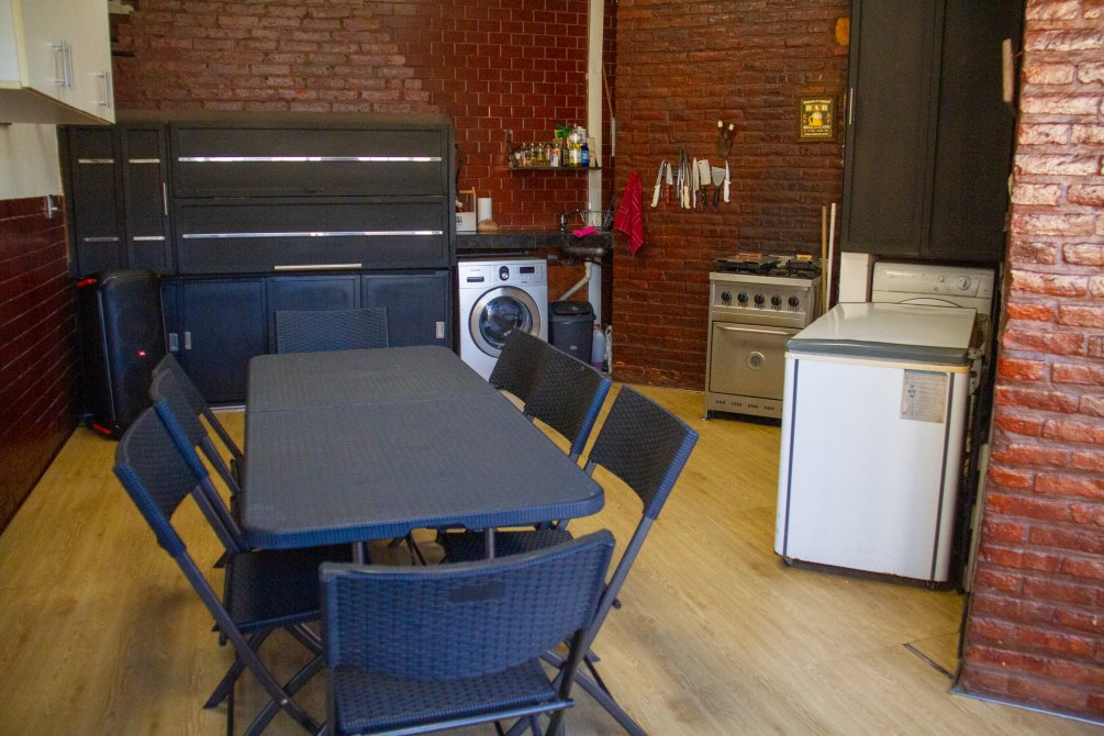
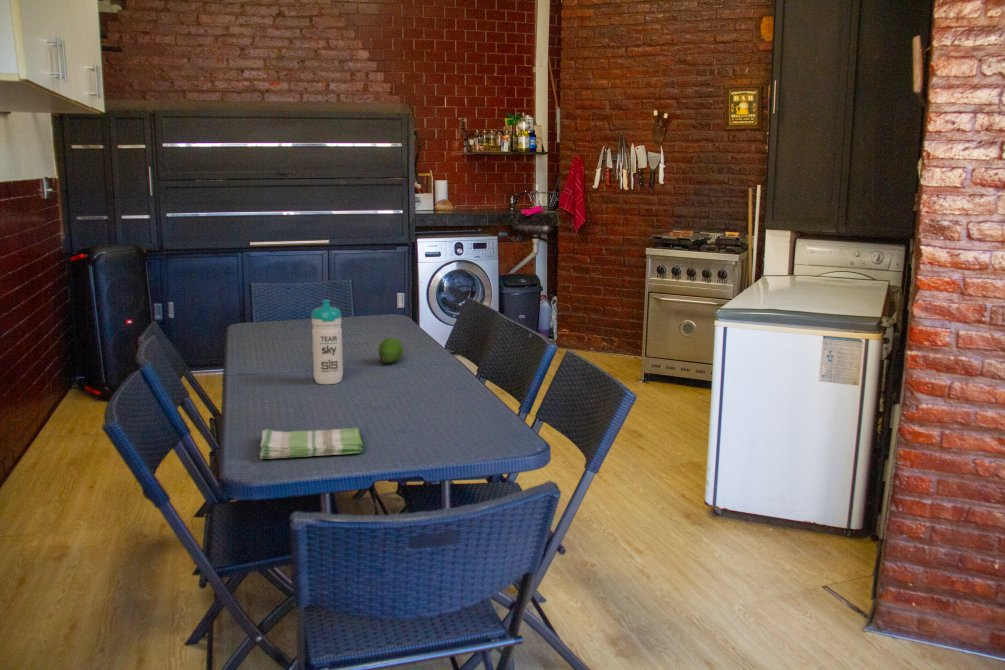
+ fruit [378,337,404,364]
+ dish towel [258,427,364,460]
+ water bottle [310,299,344,385]
